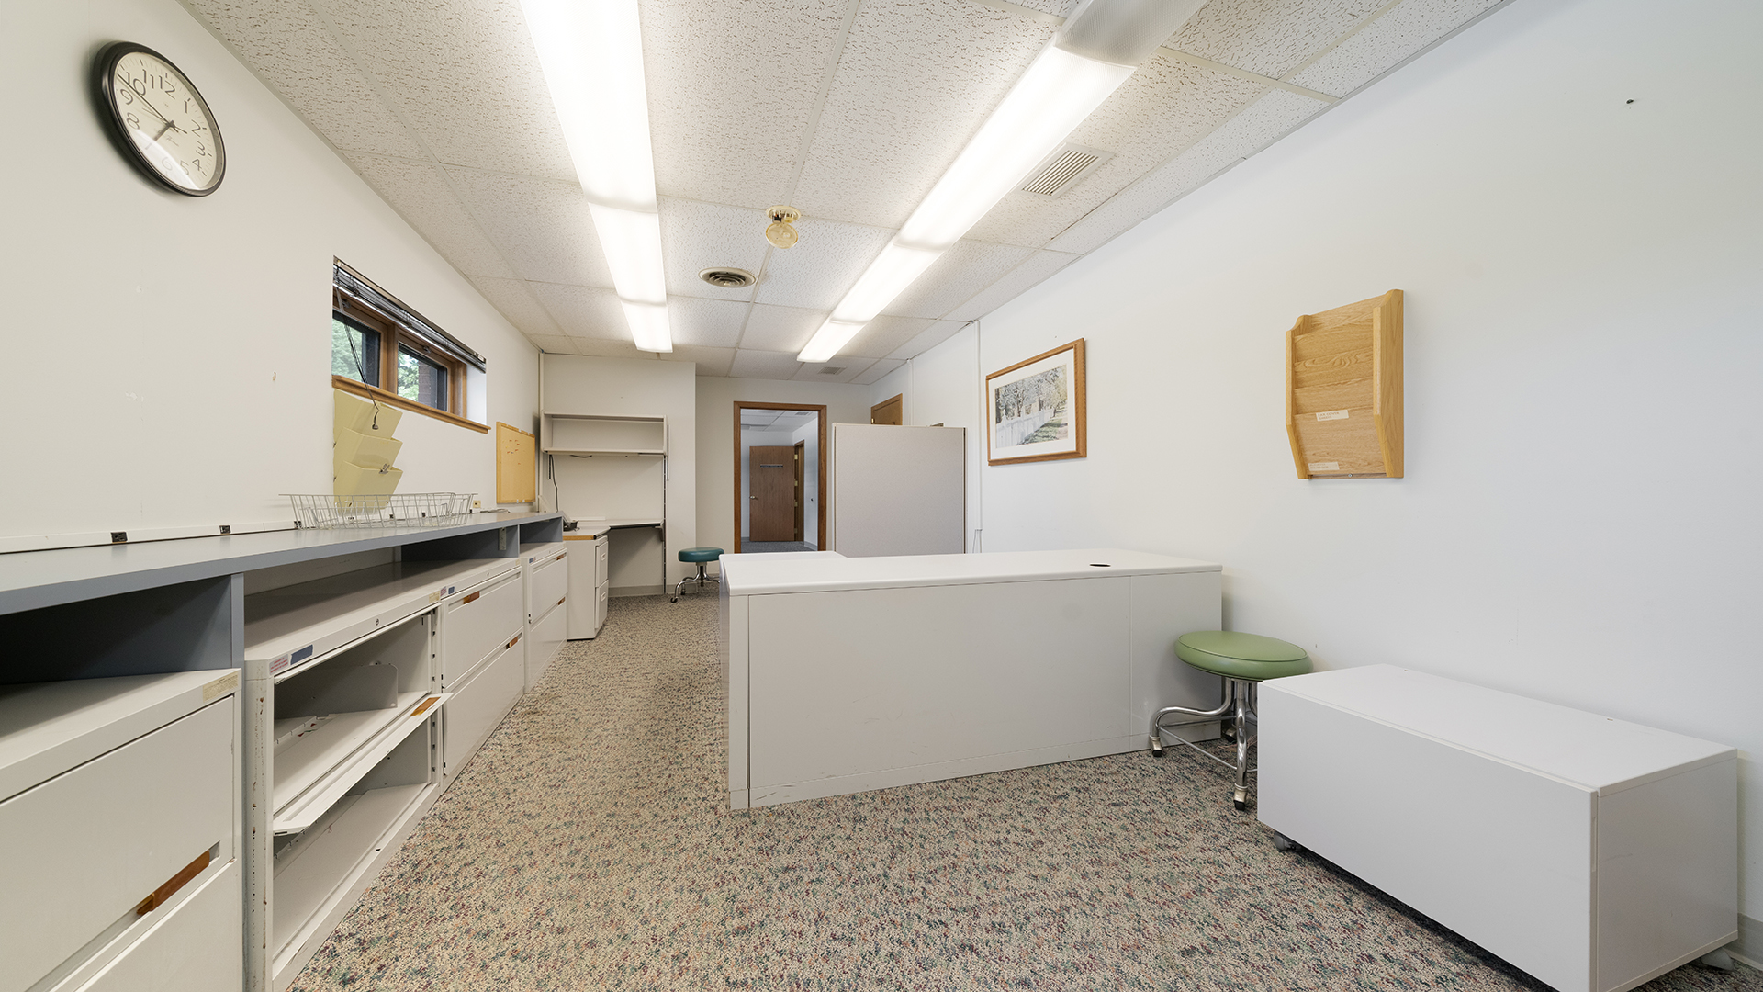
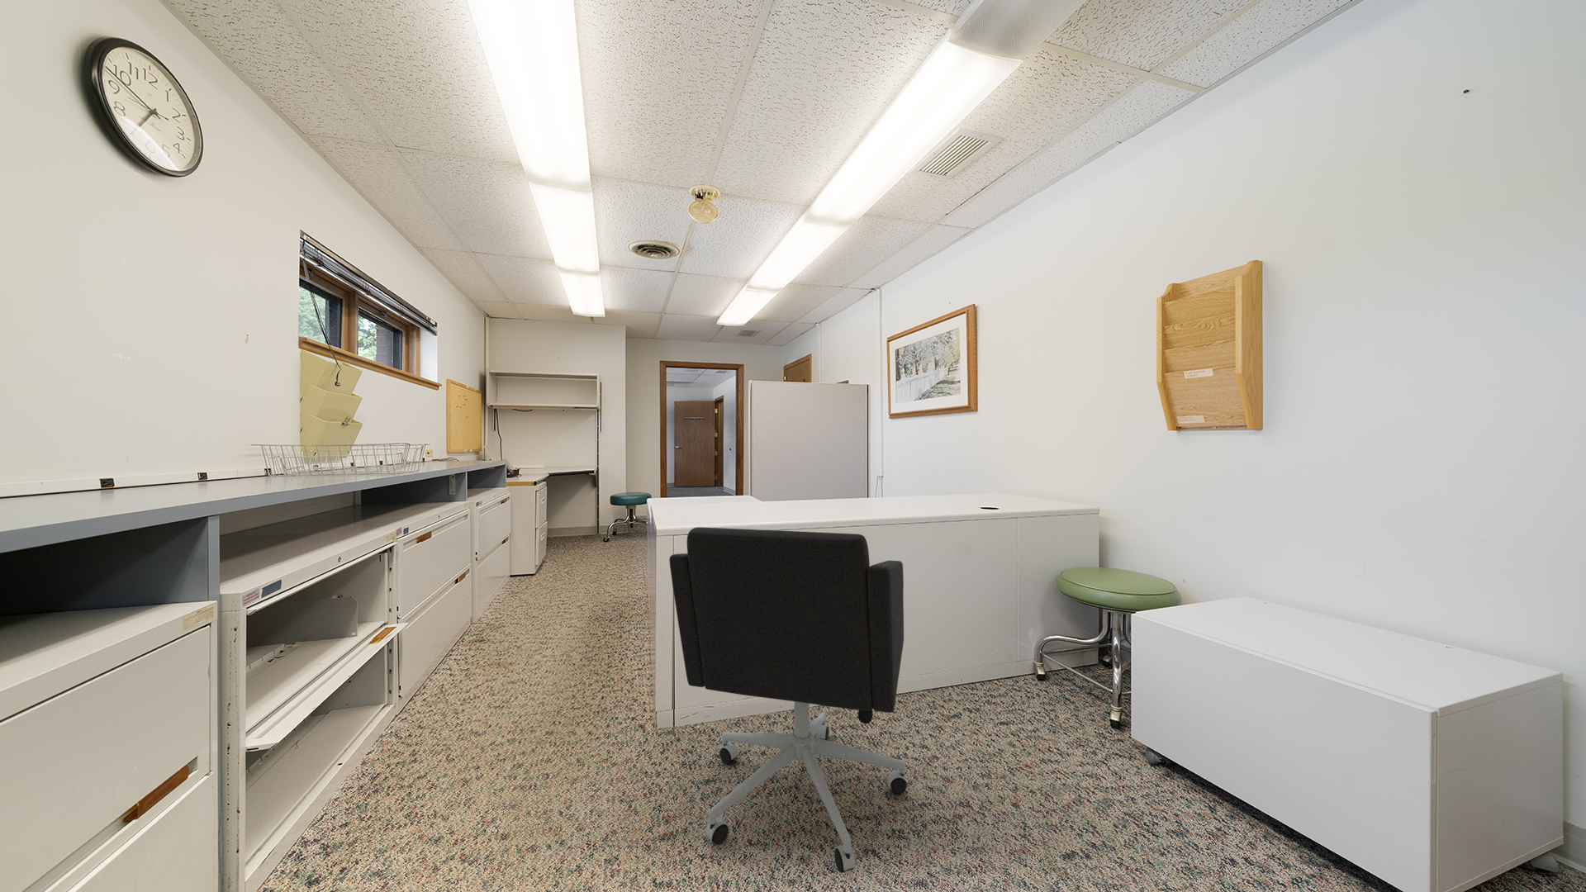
+ office chair [668,526,908,873]
